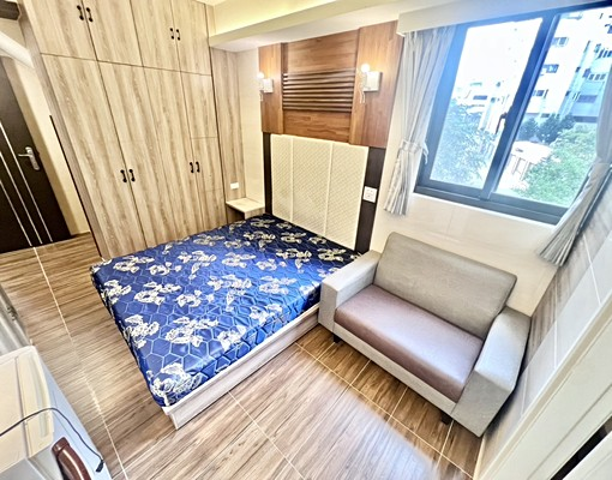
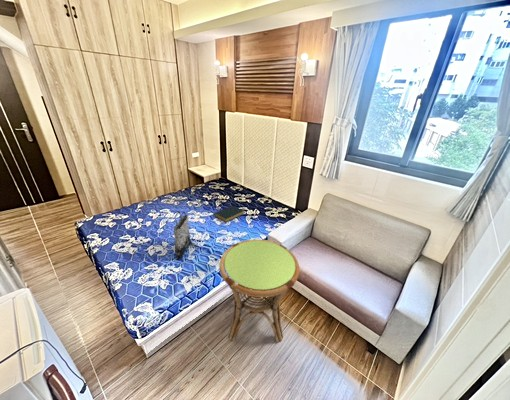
+ hardback book [214,205,244,223]
+ side table [218,238,301,344]
+ tote bag [173,210,191,261]
